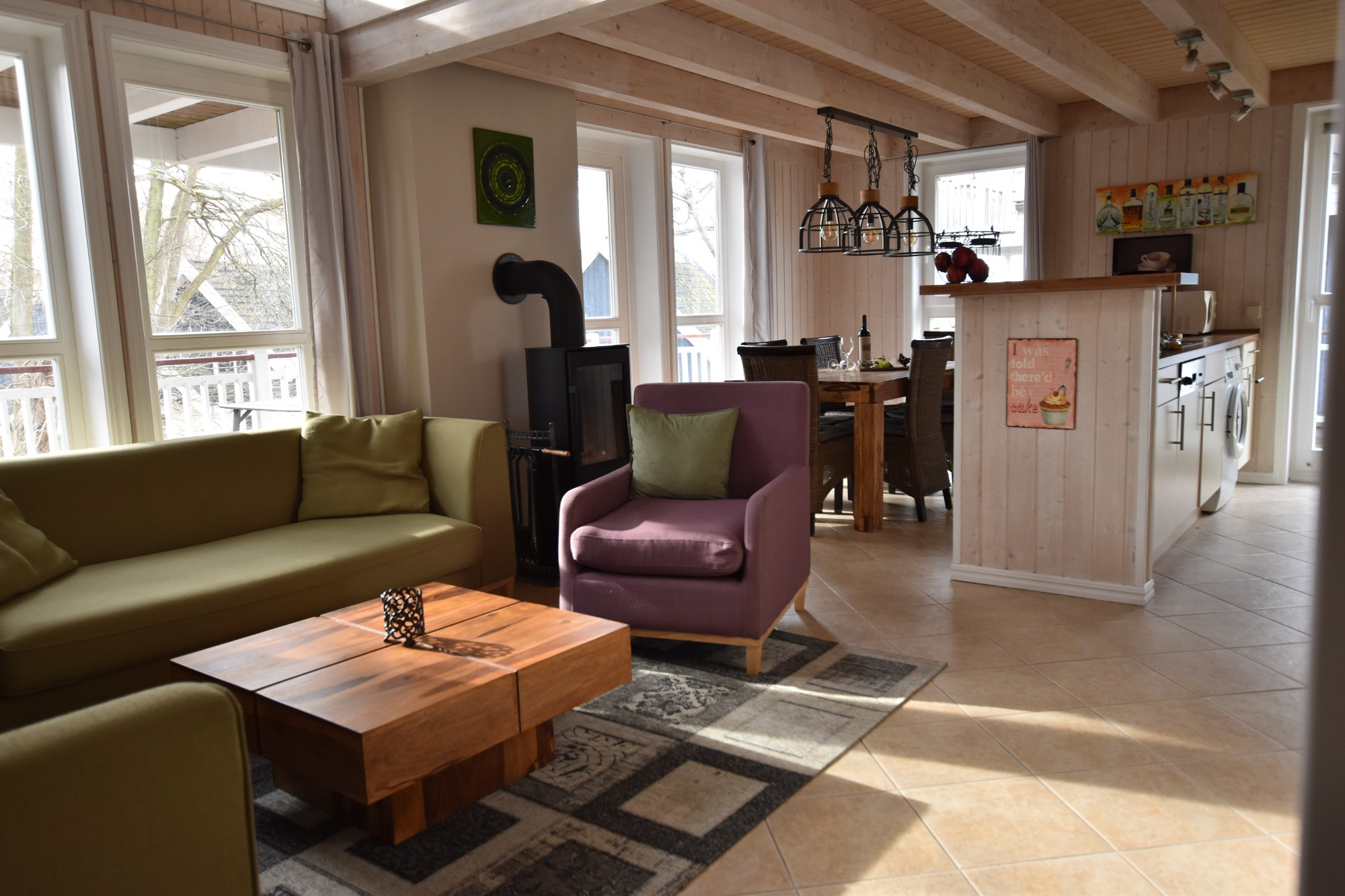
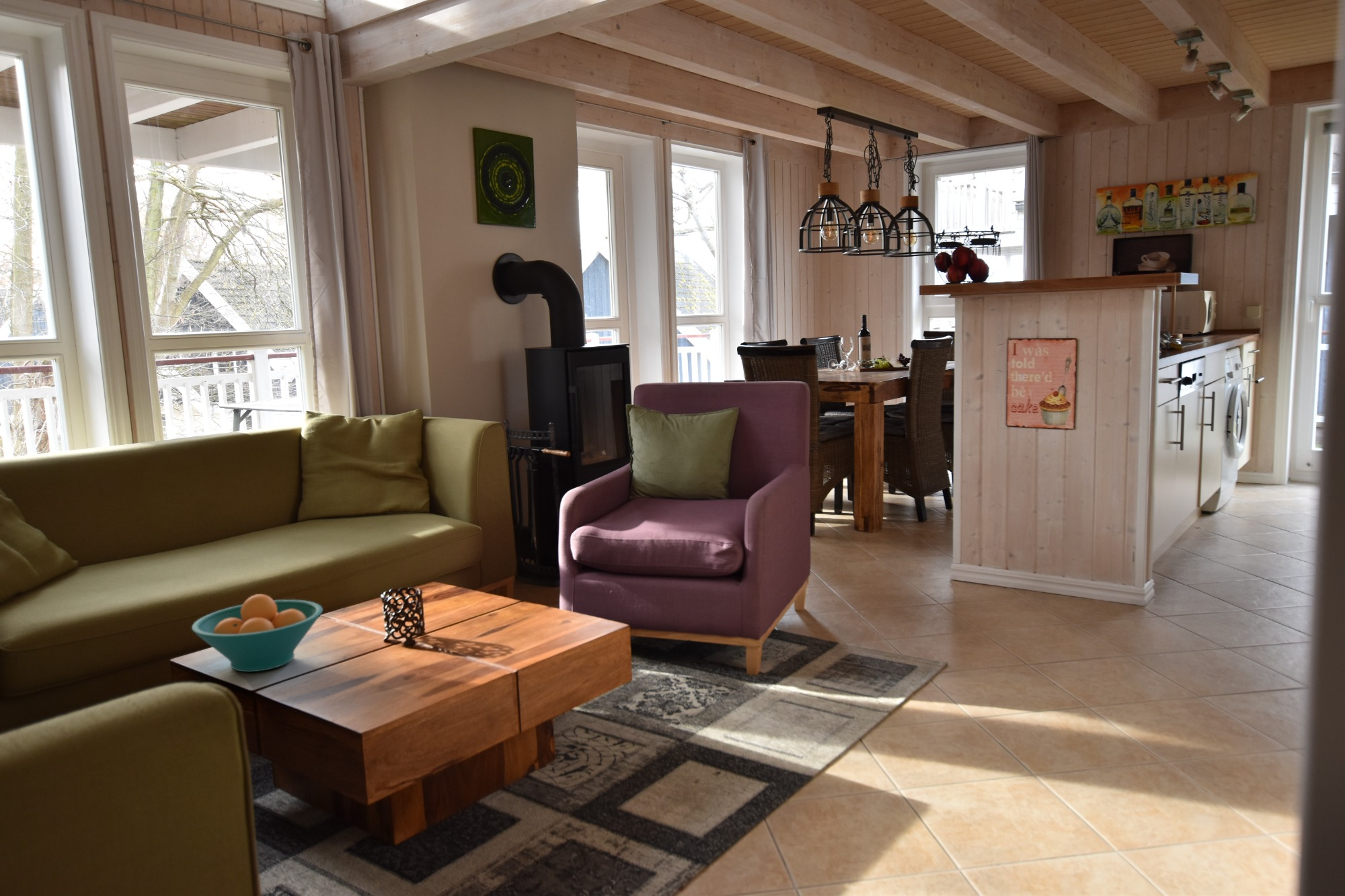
+ fruit bowl [191,594,323,673]
